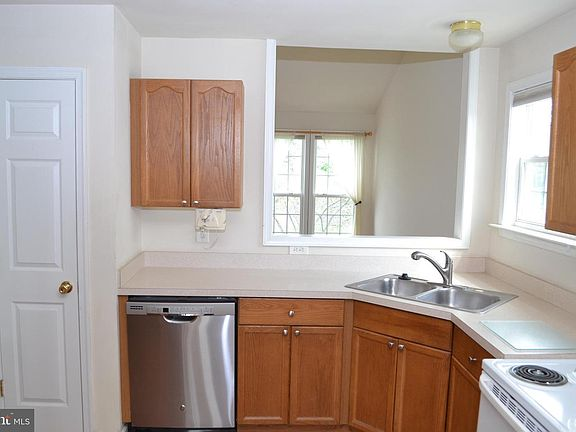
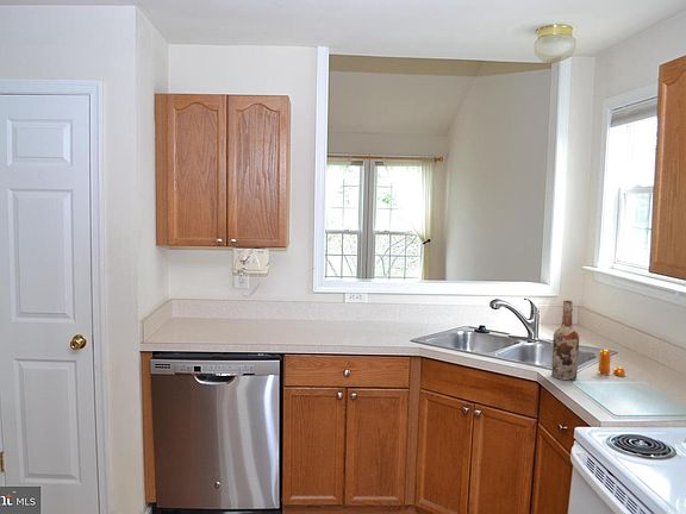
+ wine bottle [550,300,580,381]
+ pepper shaker [597,349,626,377]
